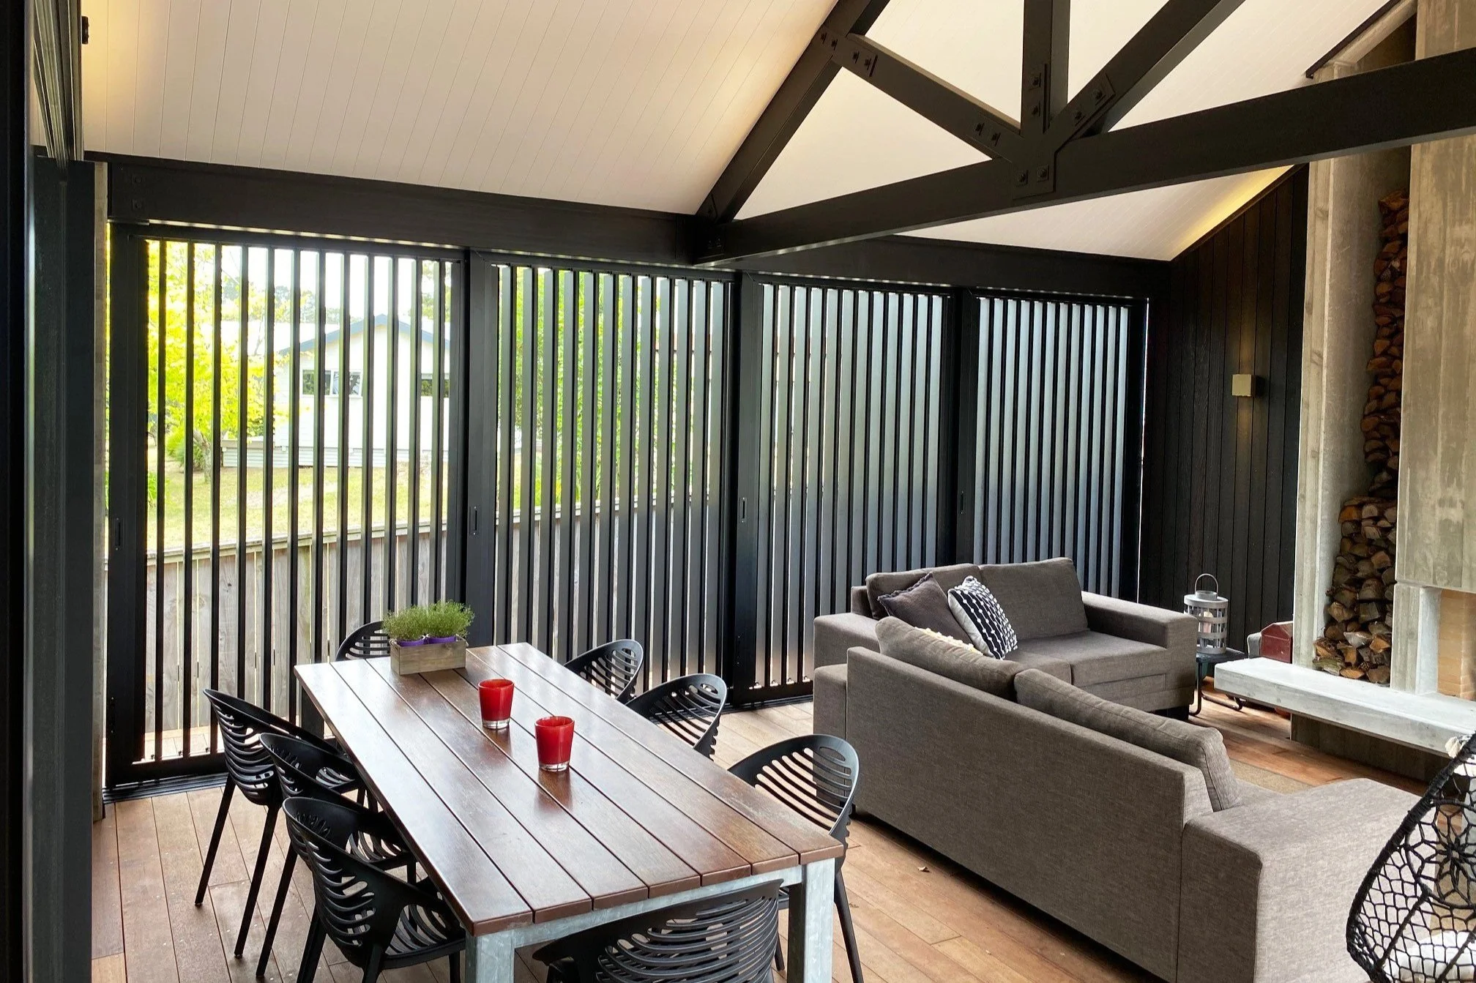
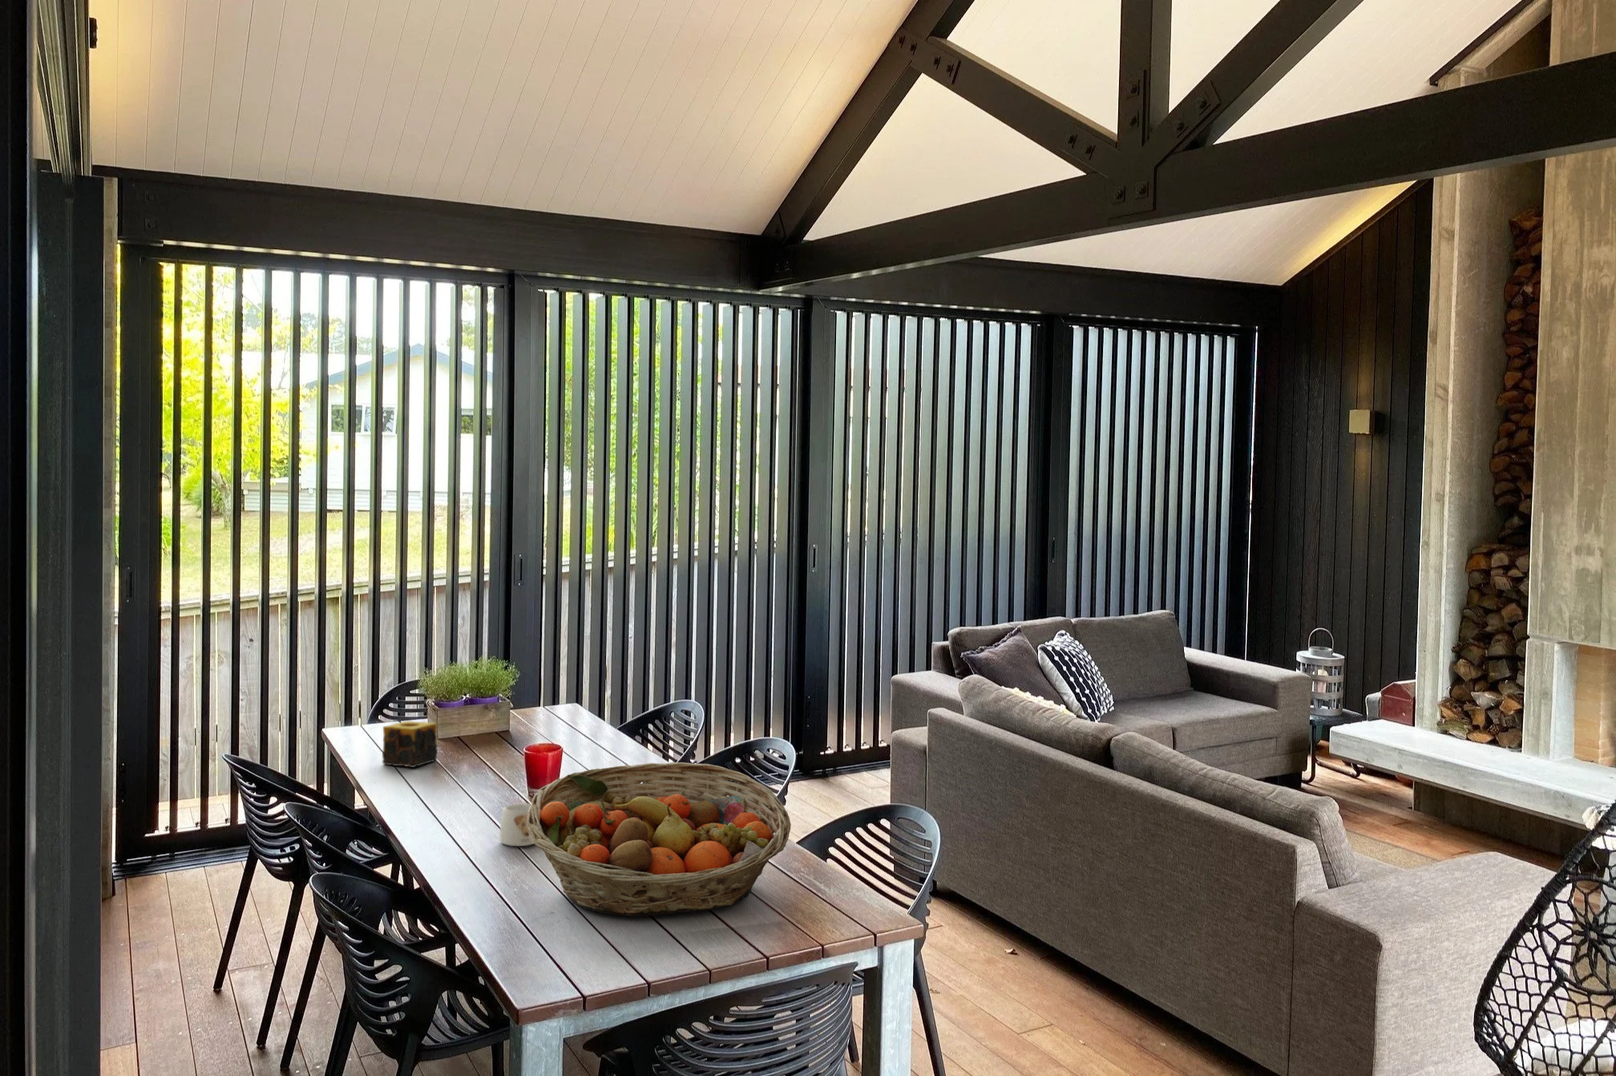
+ fruit basket [526,761,792,916]
+ candle [382,721,439,769]
+ mug [500,802,533,847]
